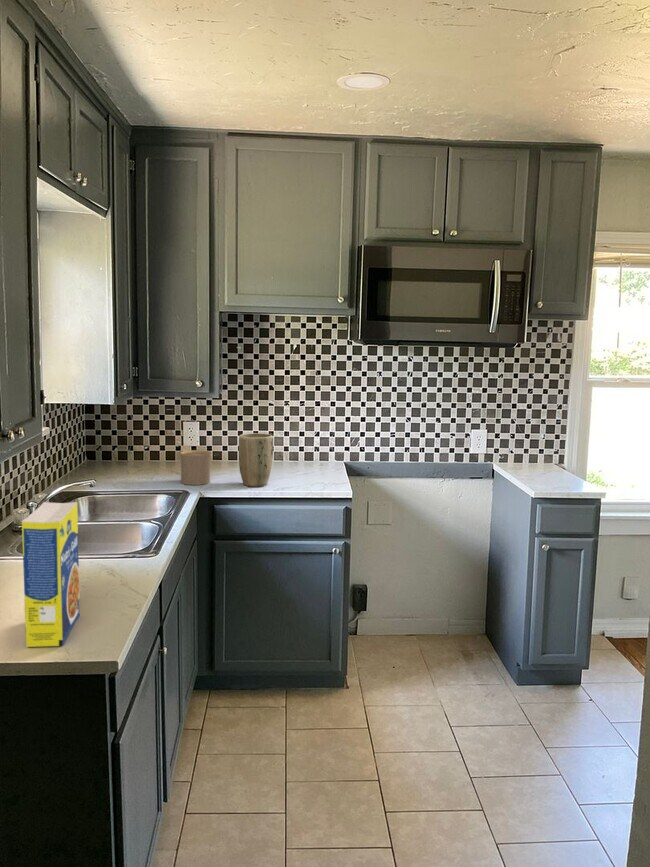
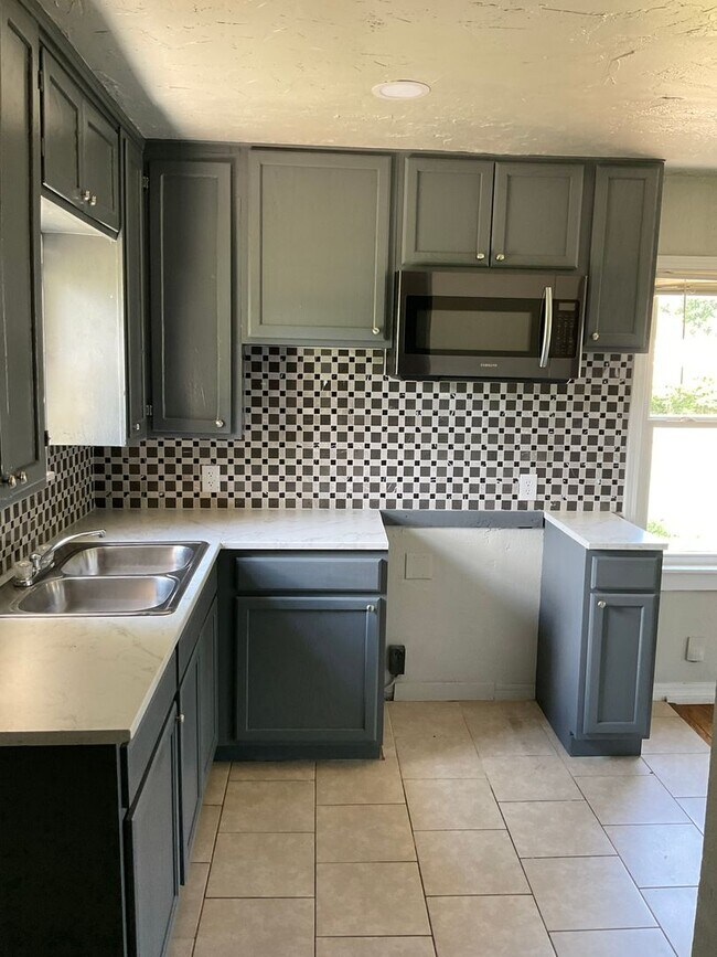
- cup [179,449,212,486]
- legume [21,501,81,648]
- plant pot [238,432,274,488]
